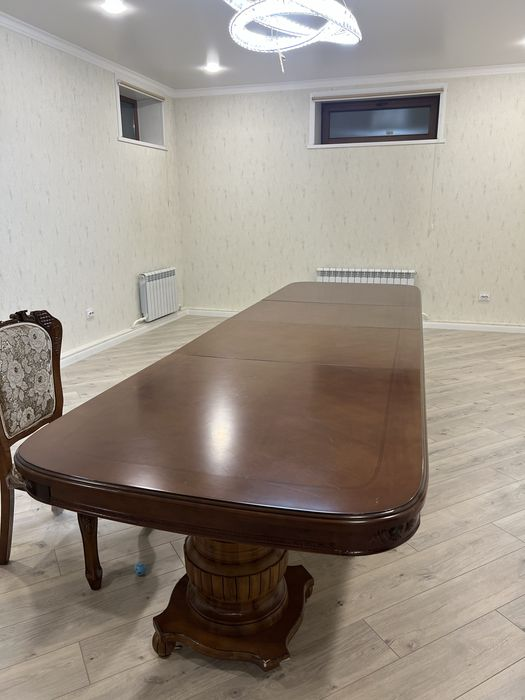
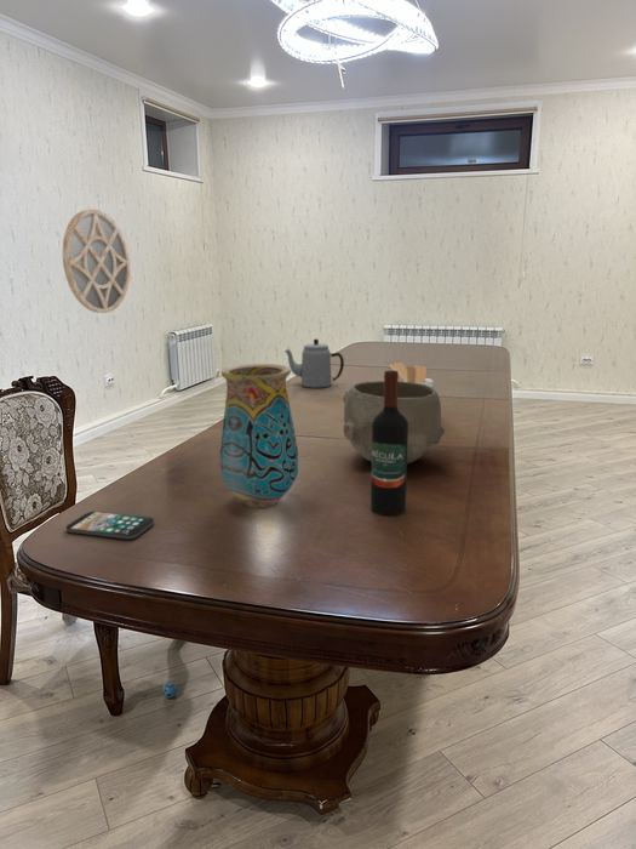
+ bowl [342,380,446,465]
+ utensil holder [389,361,434,387]
+ wine bottle [369,369,408,517]
+ smartphone [65,511,155,540]
+ home mirror [62,209,131,314]
+ vase [219,363,299,509]
+ teapot [283,338,345,389]
